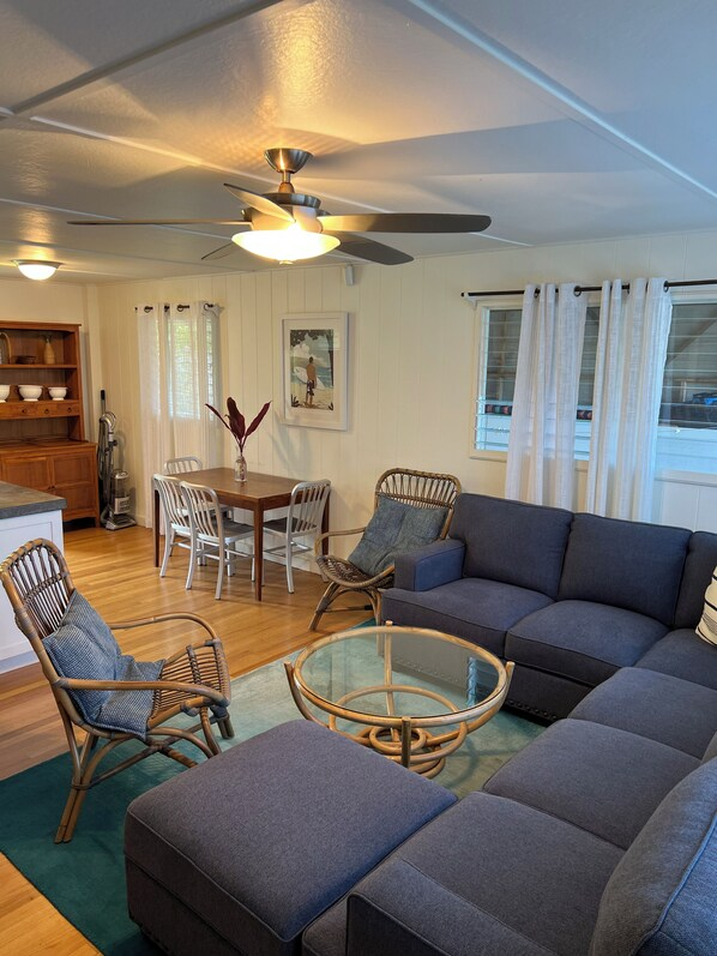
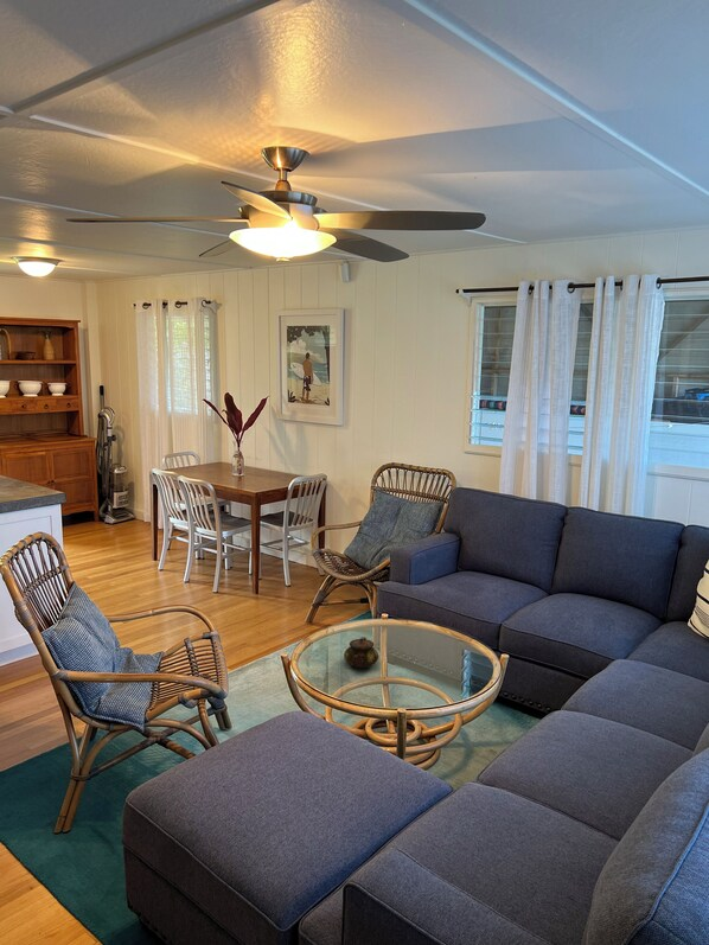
+ teapot [343,636,379,669]
